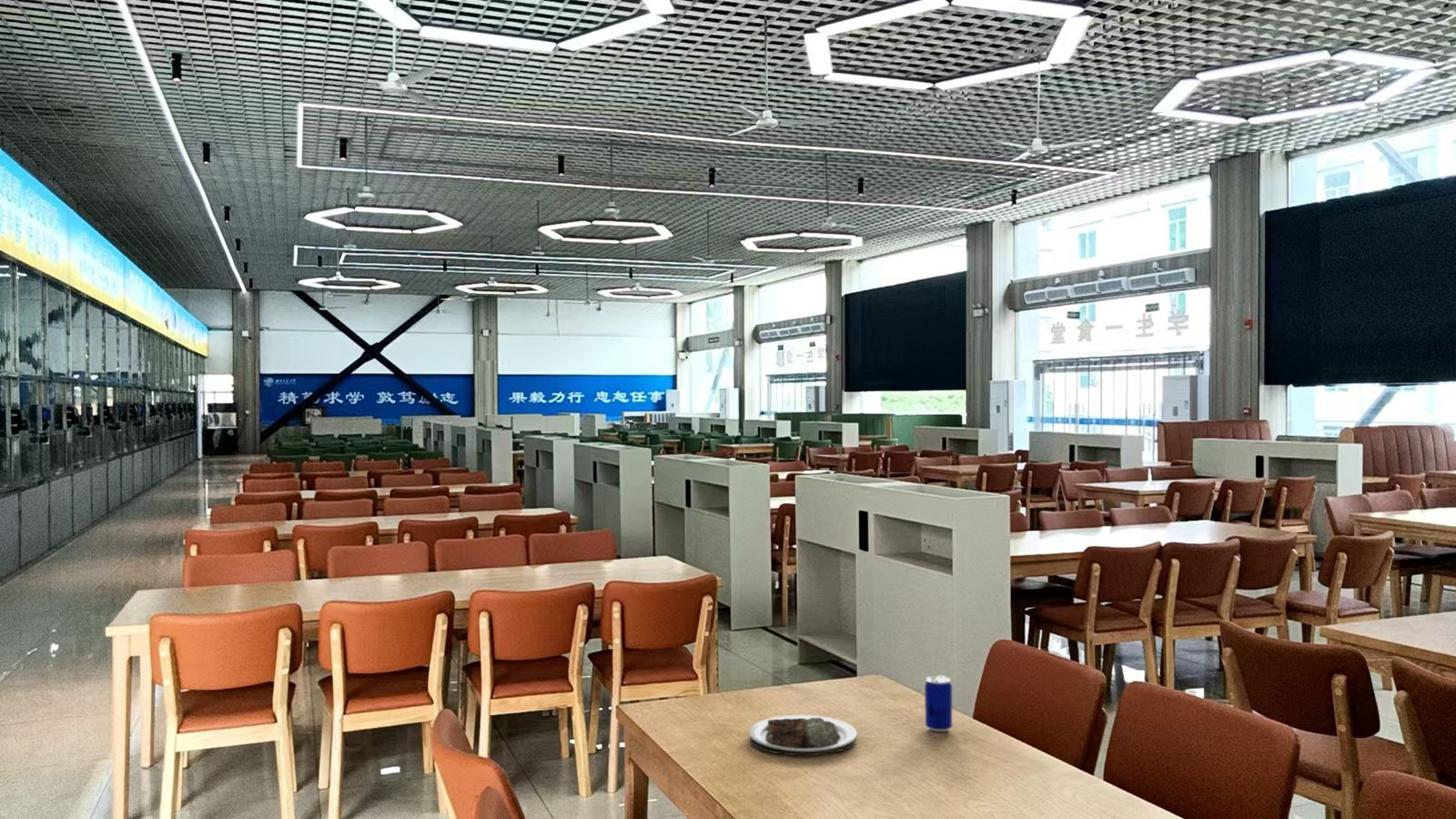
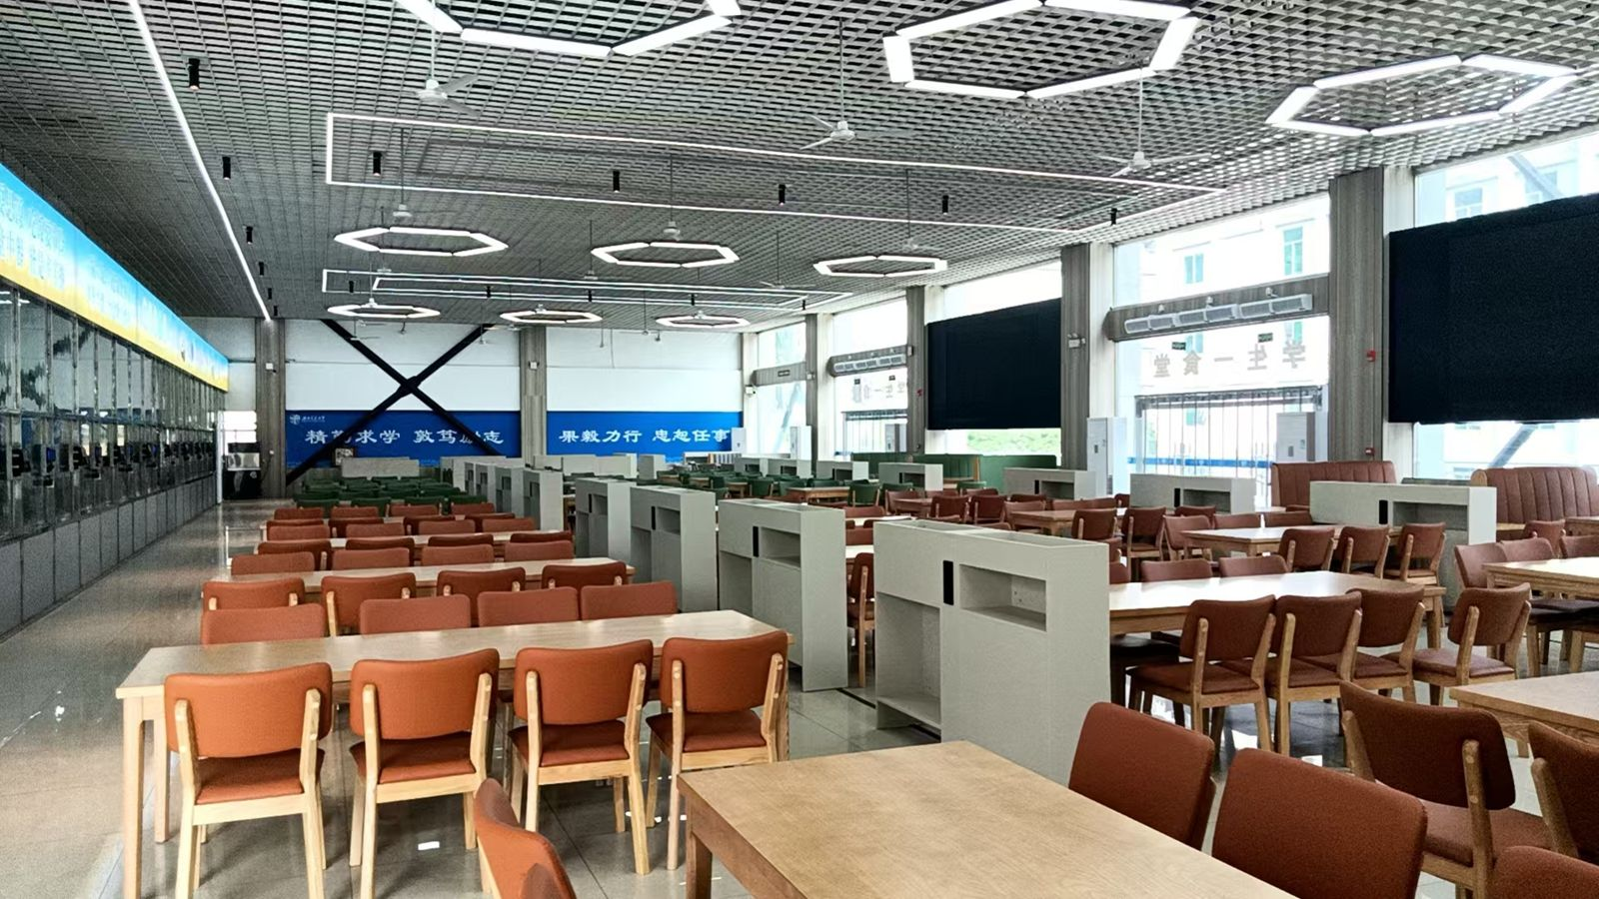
- beer can [924,674,953,733]
- plate [749,714,858,756]
